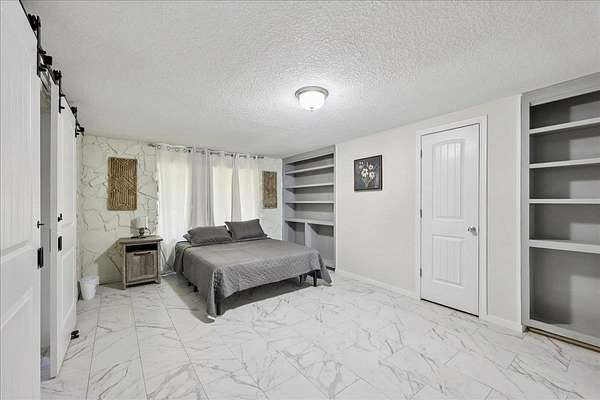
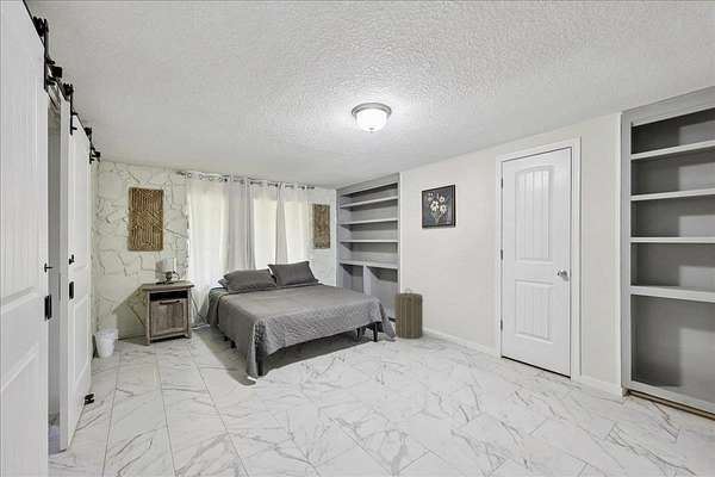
+ laundry hamper [394,287,424,340]
